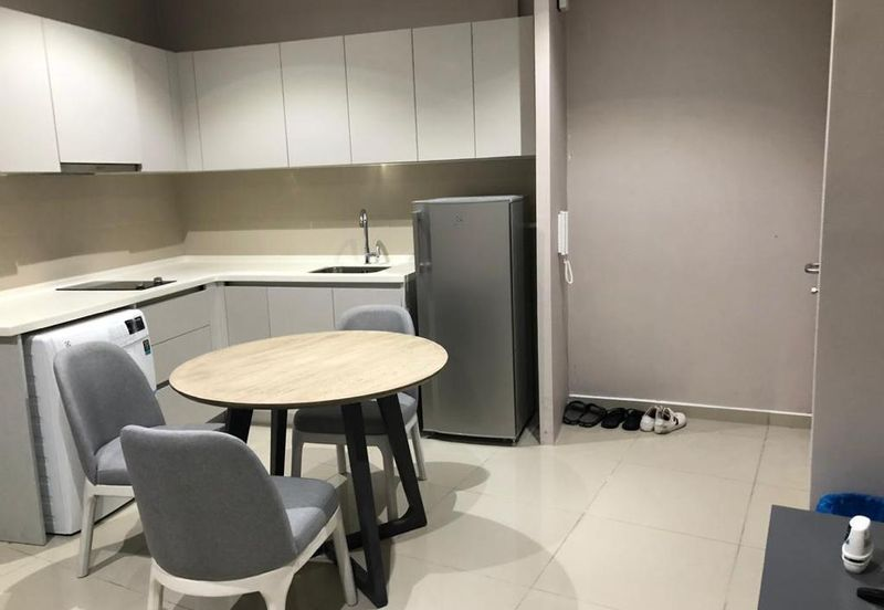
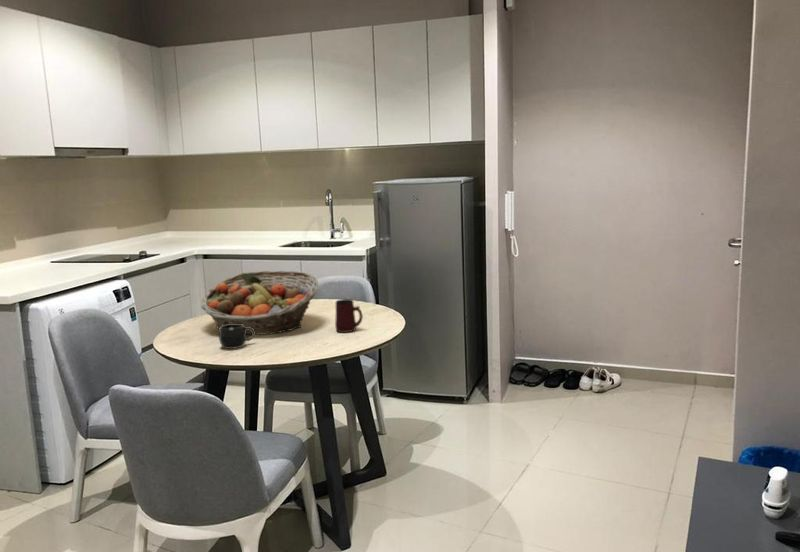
+ mug [218,324,256,350]
+ fruit basket [200,270,319,336]
+ mug [334,298,364,333]
